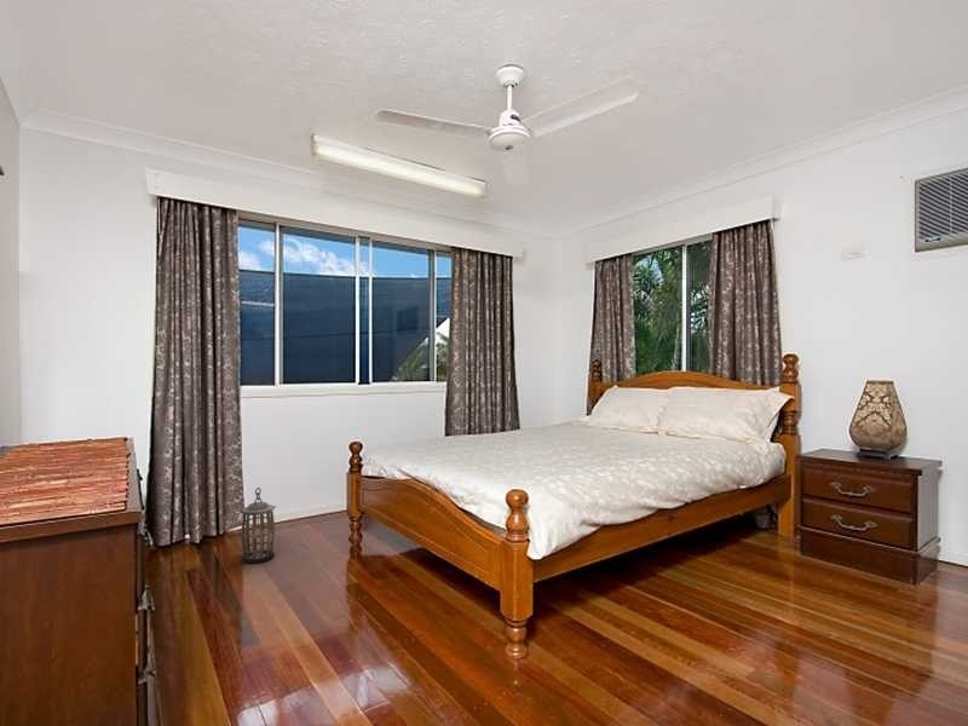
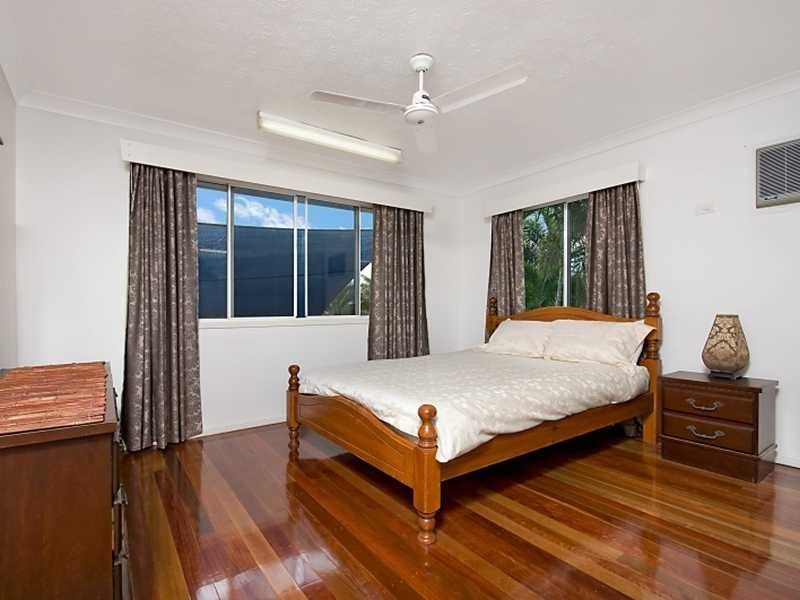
- lantern [238,486,276,565]
